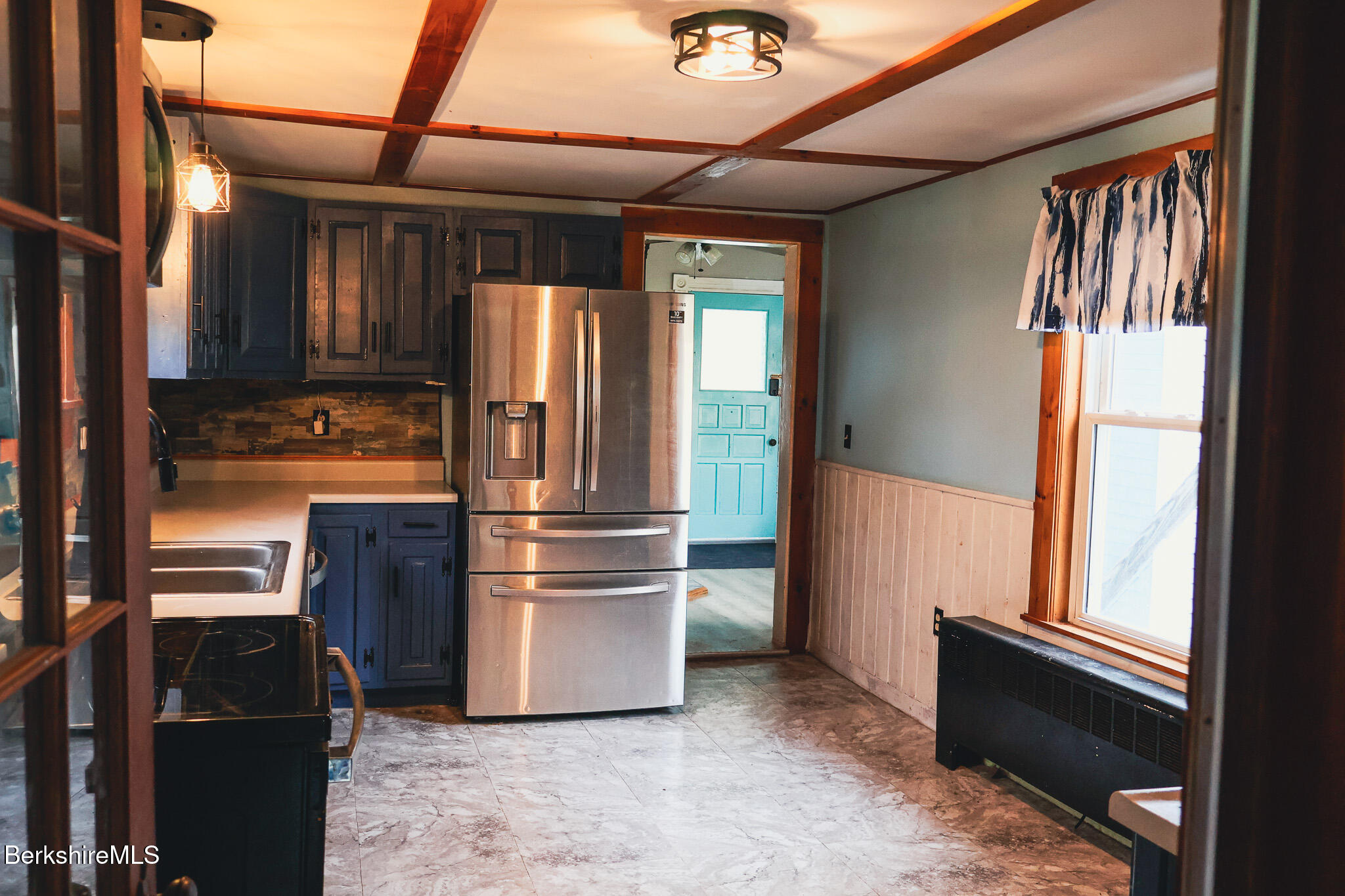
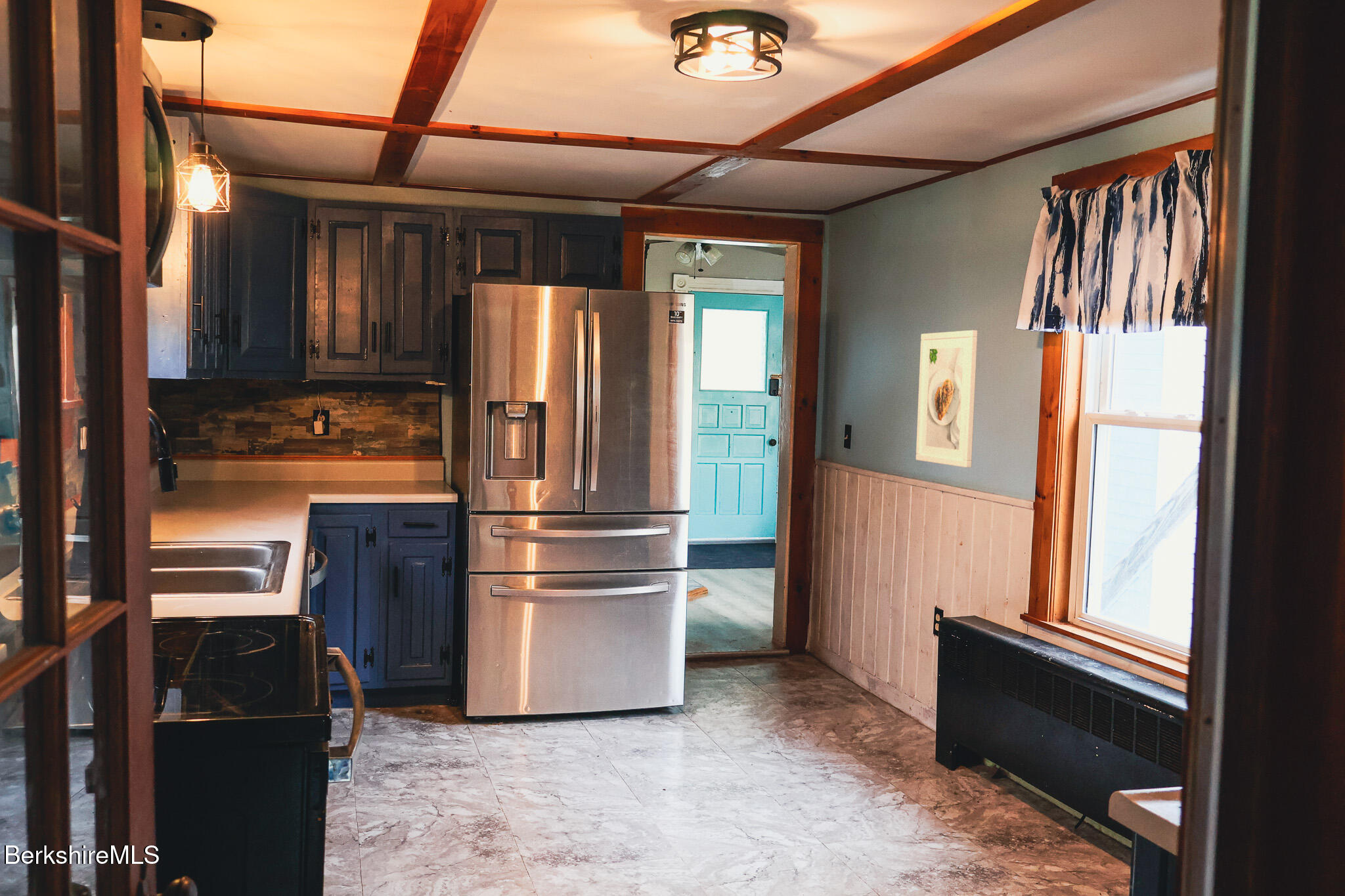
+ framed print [915,330,979,468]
